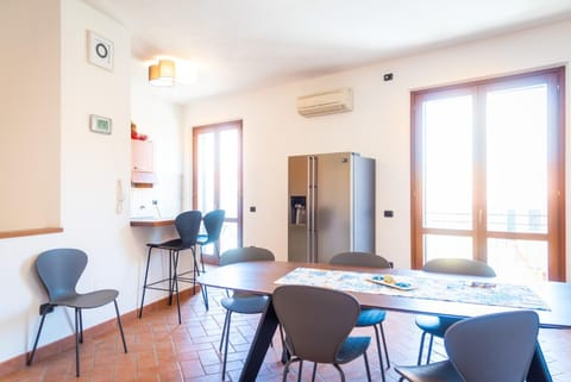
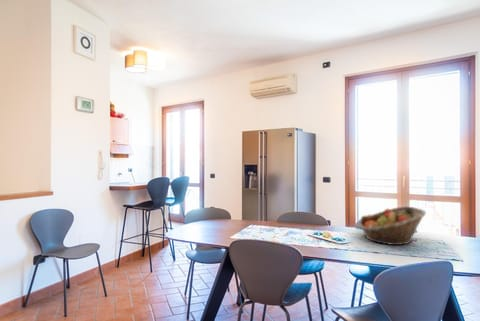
+ fruit basket [358,205,427,246]
